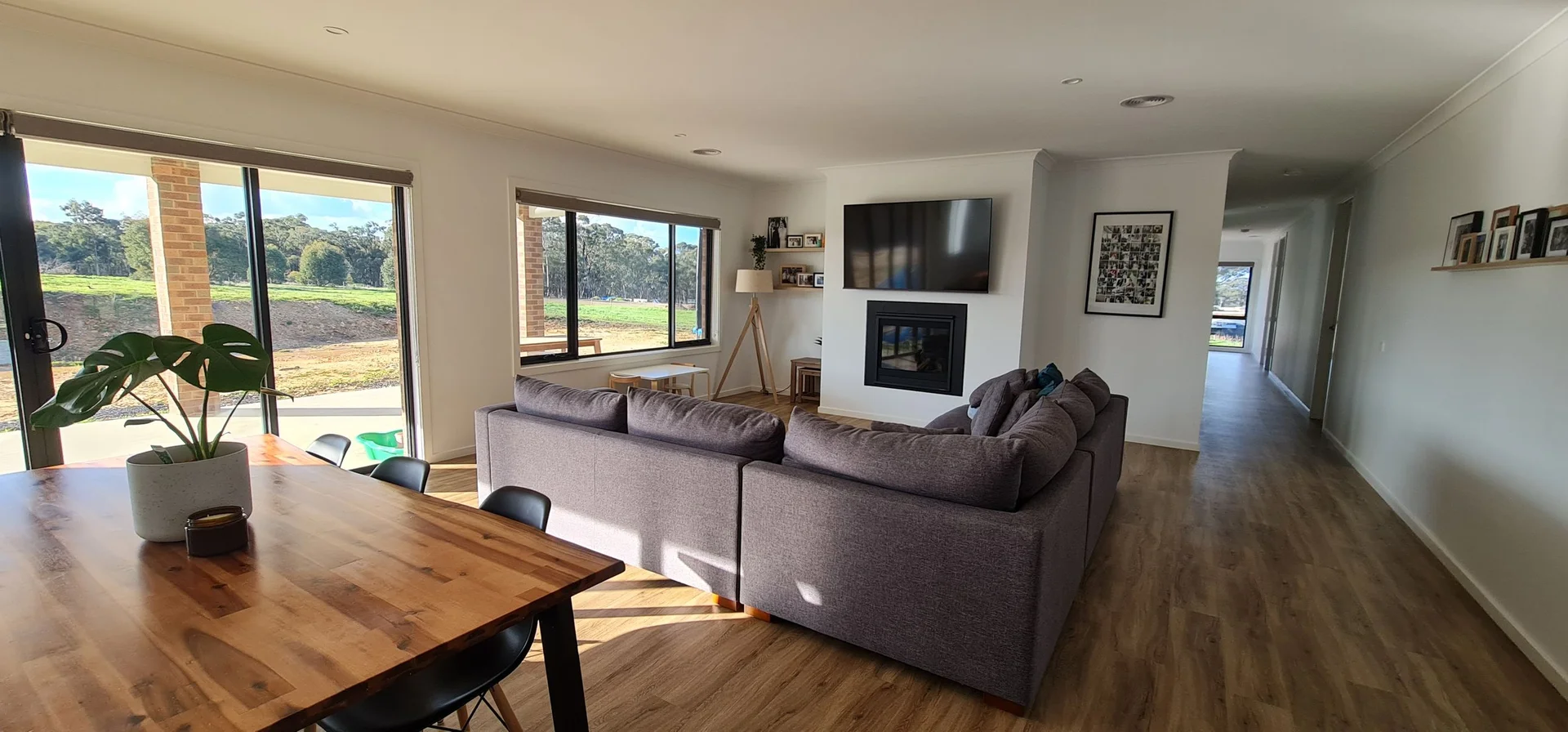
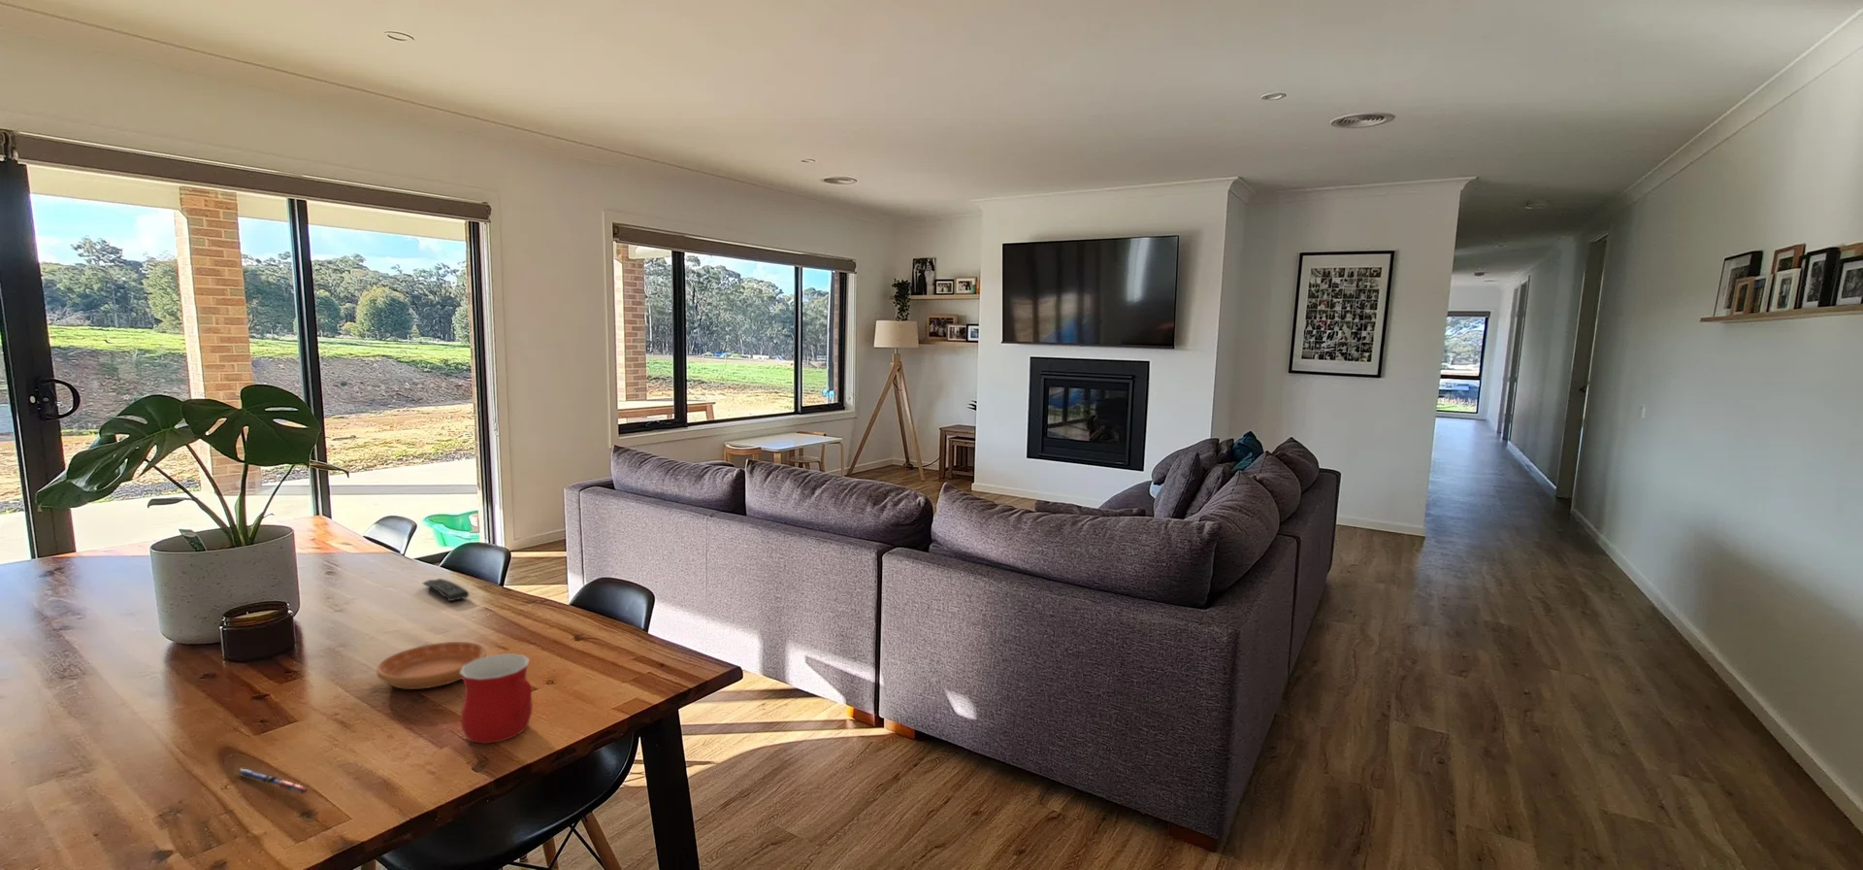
+ remote control [422,578,469,603]
+ mug [460,652,533,745]
+ pen [235,768,310,795]
+ saucer [375,641,488,691]
